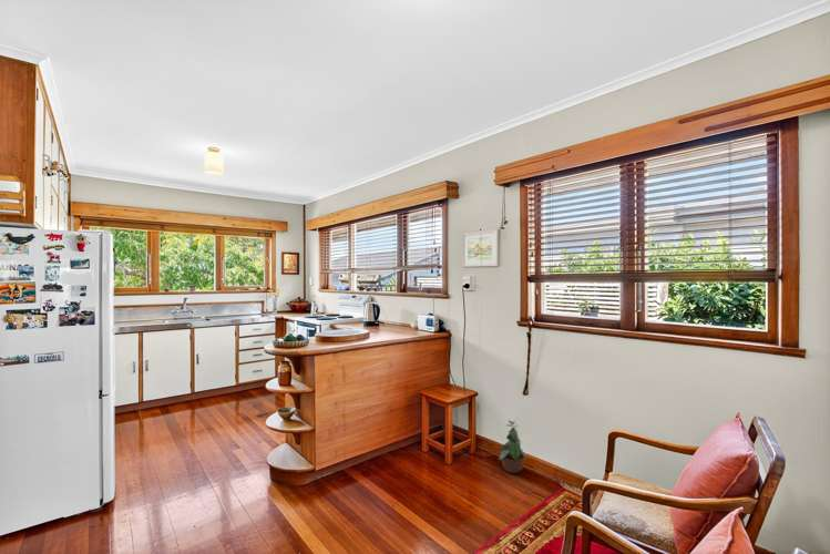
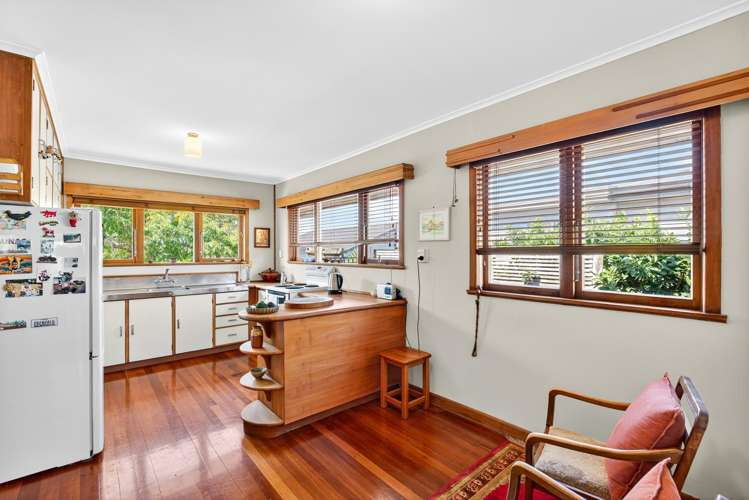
- potted plant [498,420,527,474]
